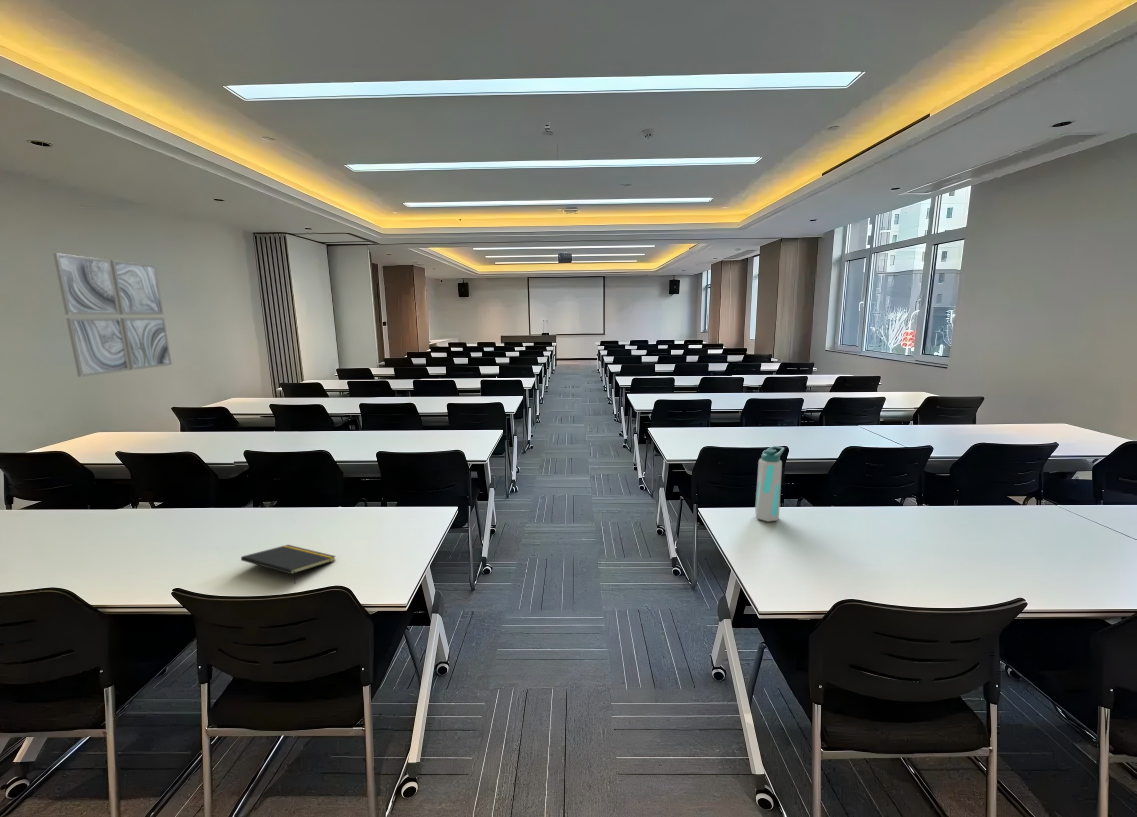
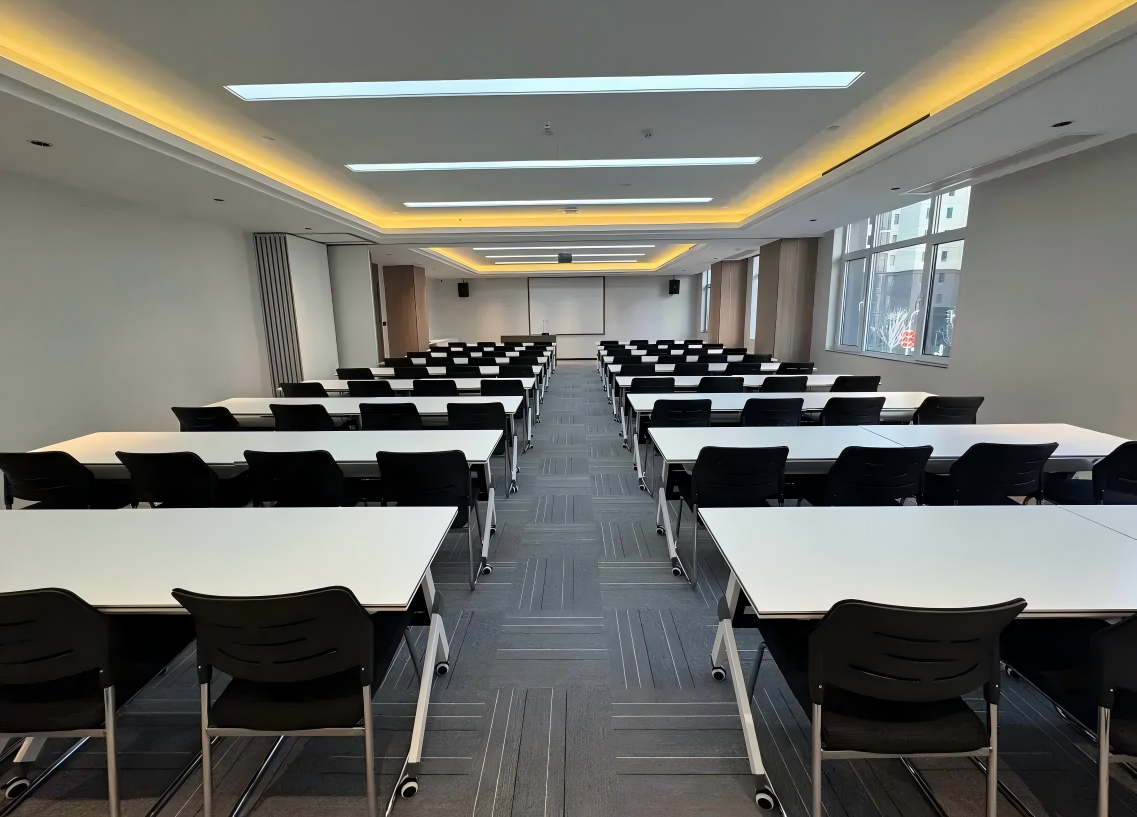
- wall art [52,252,173,378]
- notepad [240,544,337,585]
- water bottle [754,445,786,523]
